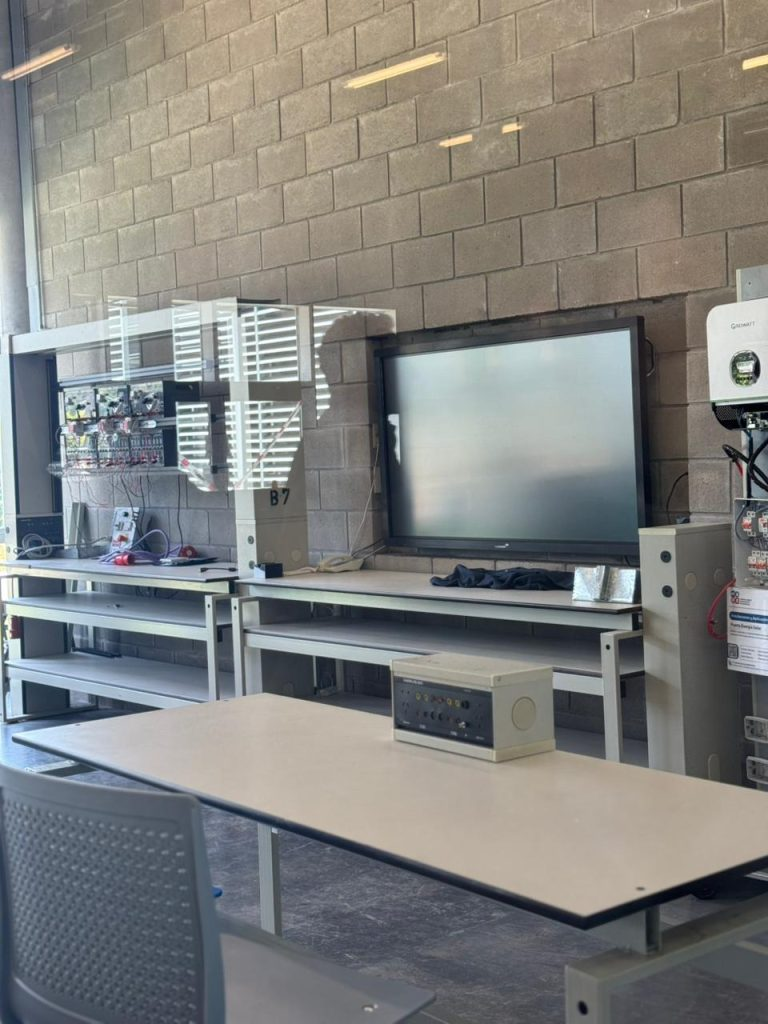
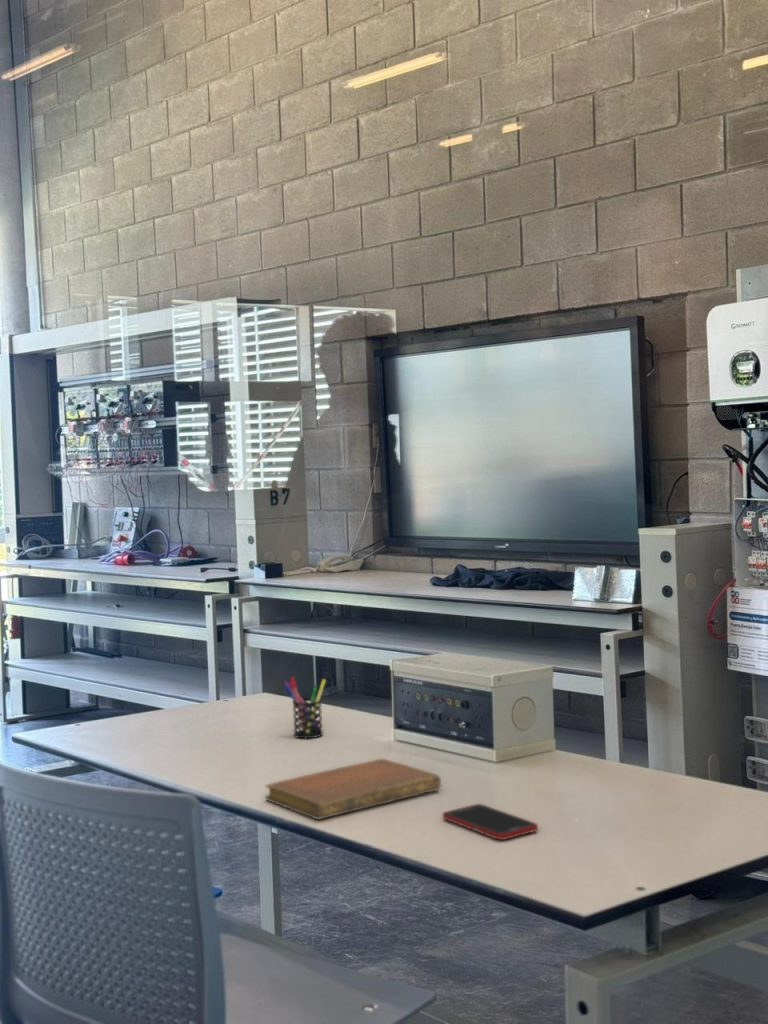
+ cell phone [442,803,539,841]
+ notebook [264,758,442,821]
+ pen holder [283,676,327,739]
